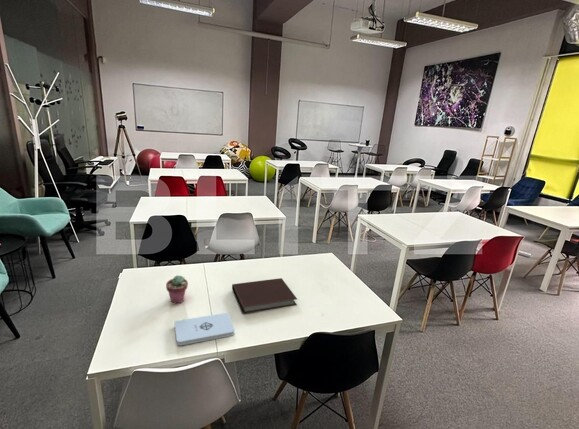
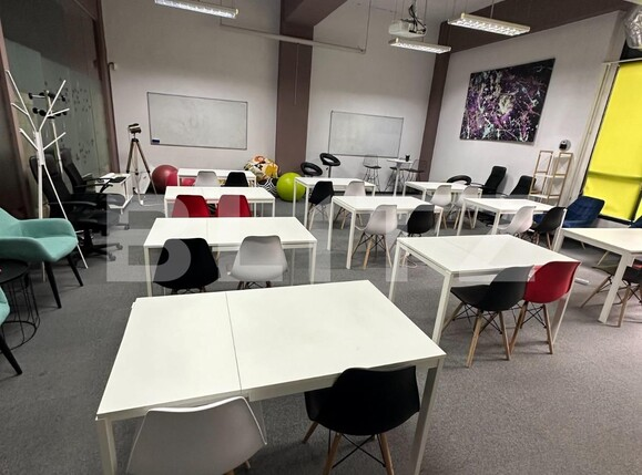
- notepad [174,312,235,346]
- notebook [231,277,298,315]
- potted succulent [165,274,189,304]
